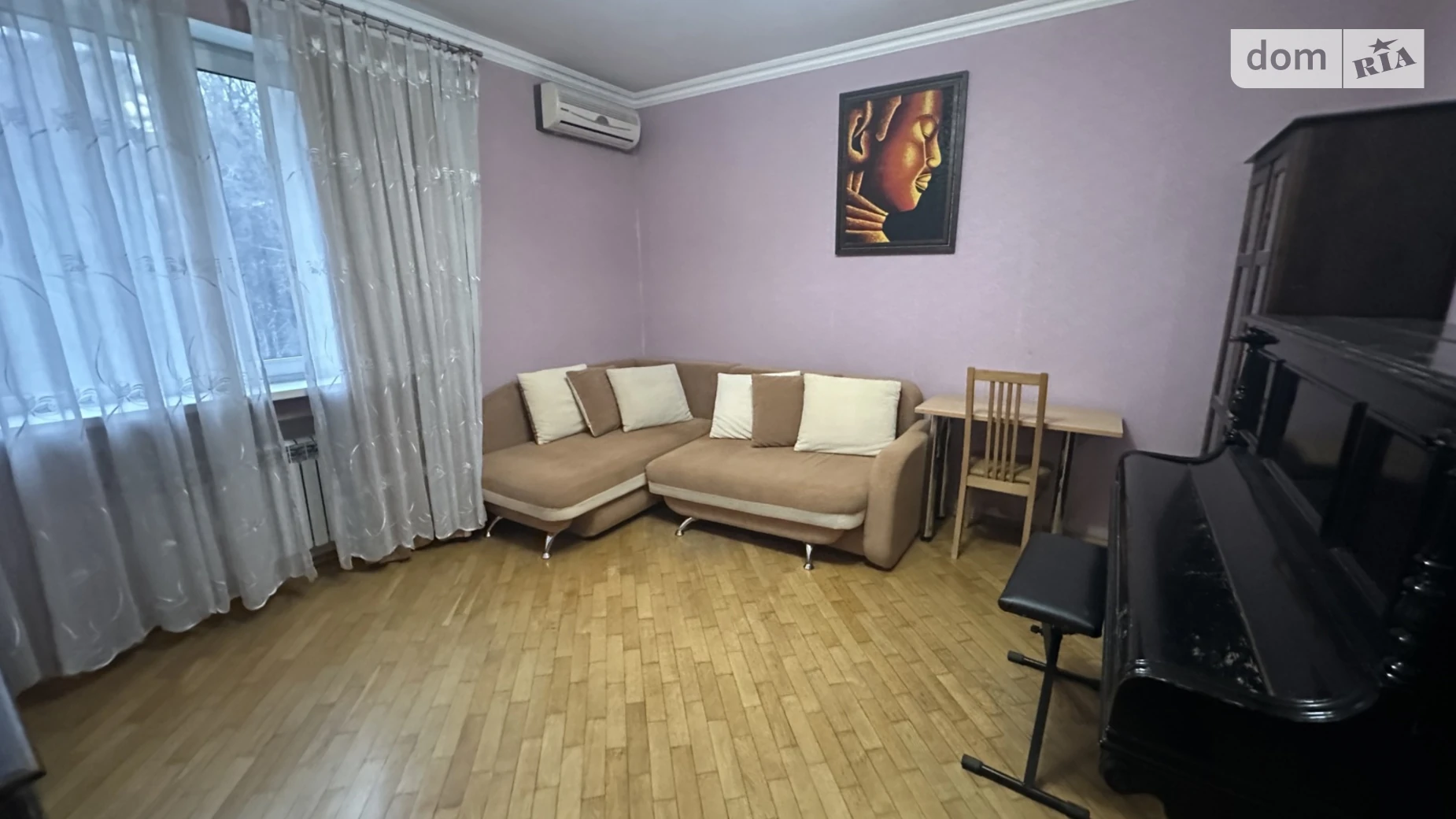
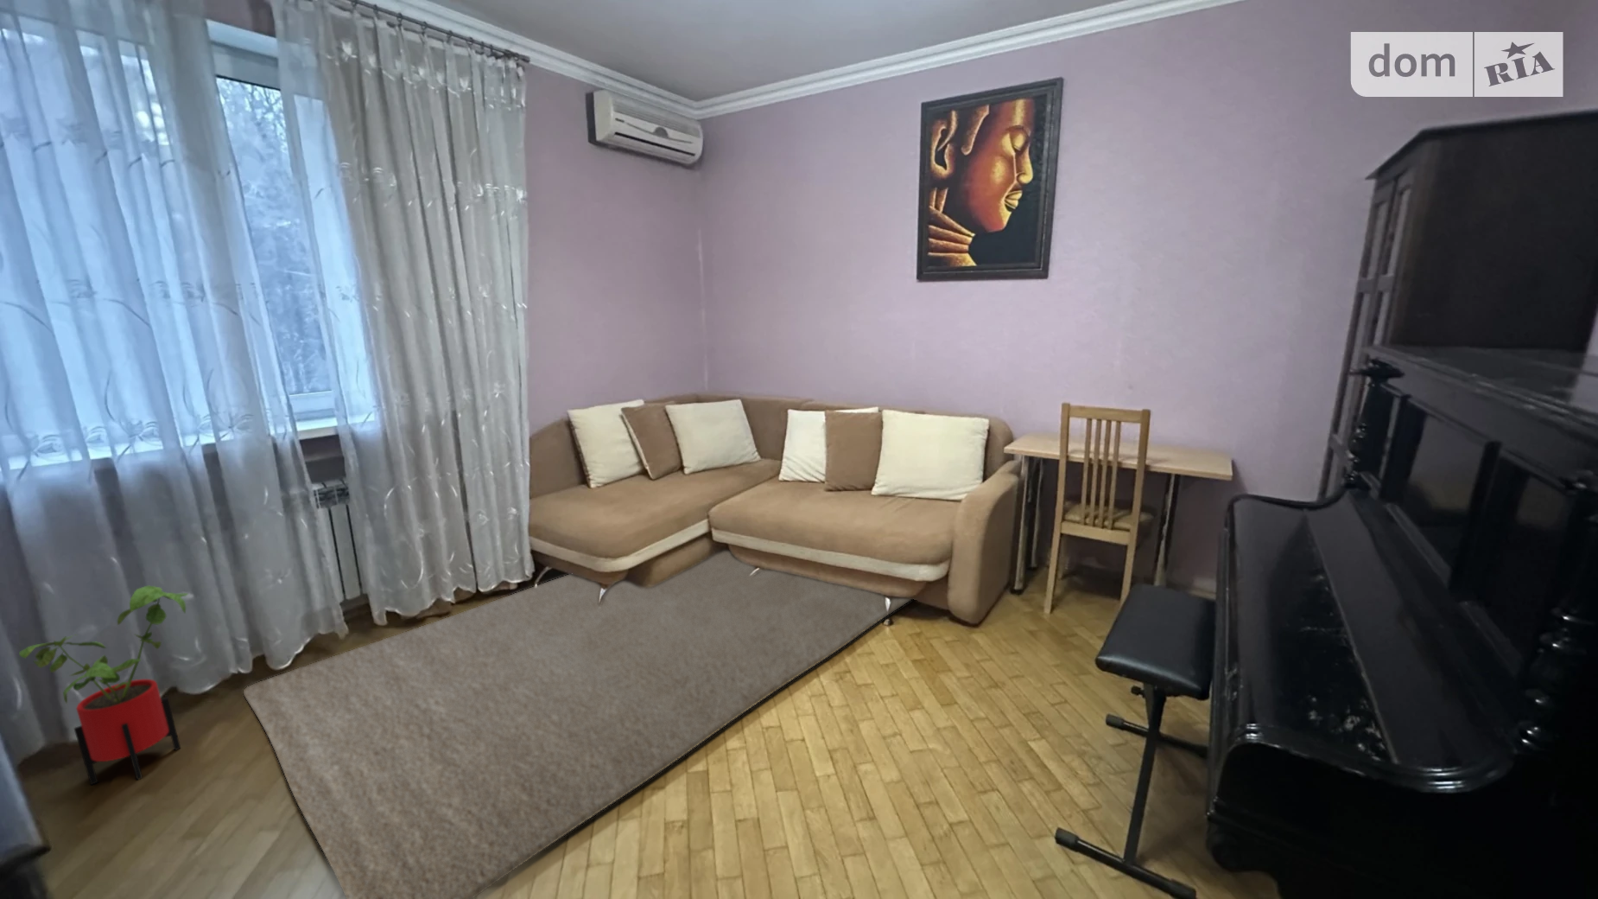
+ rug [243,551,913,899]
+ house plant [19,585,189,786]
